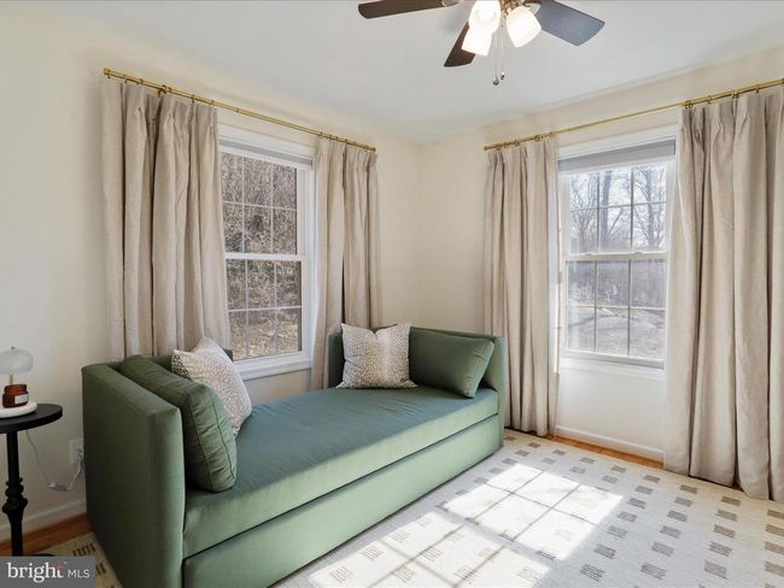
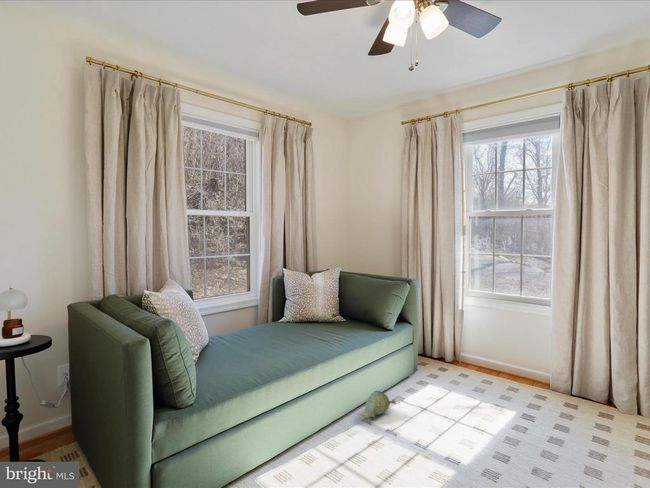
+ plush toy [357,390,397,419]
